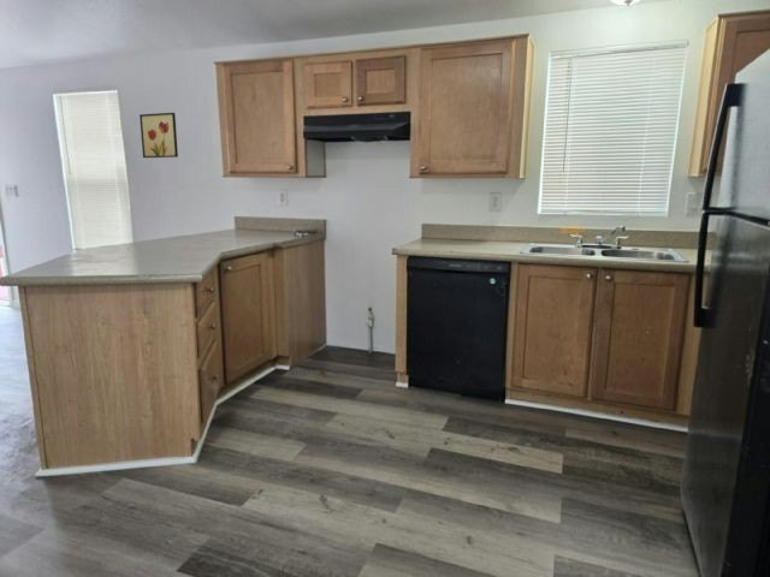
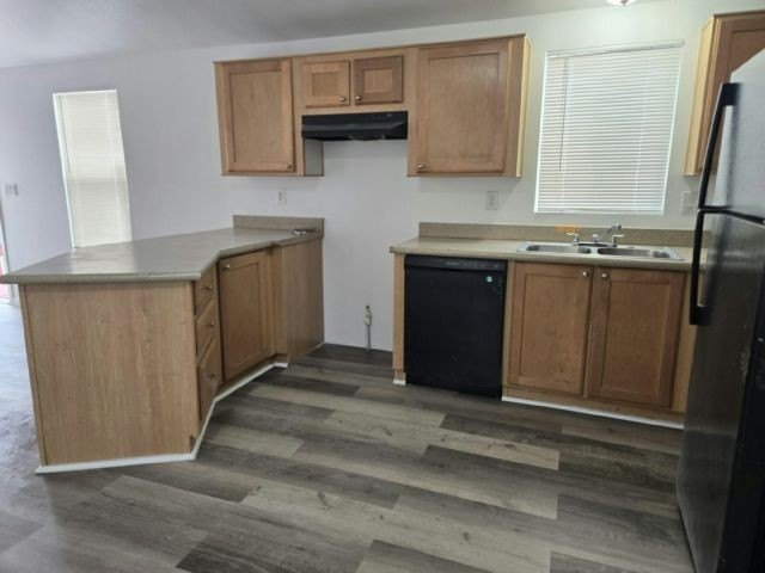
- wall art [138,112,179,159]
